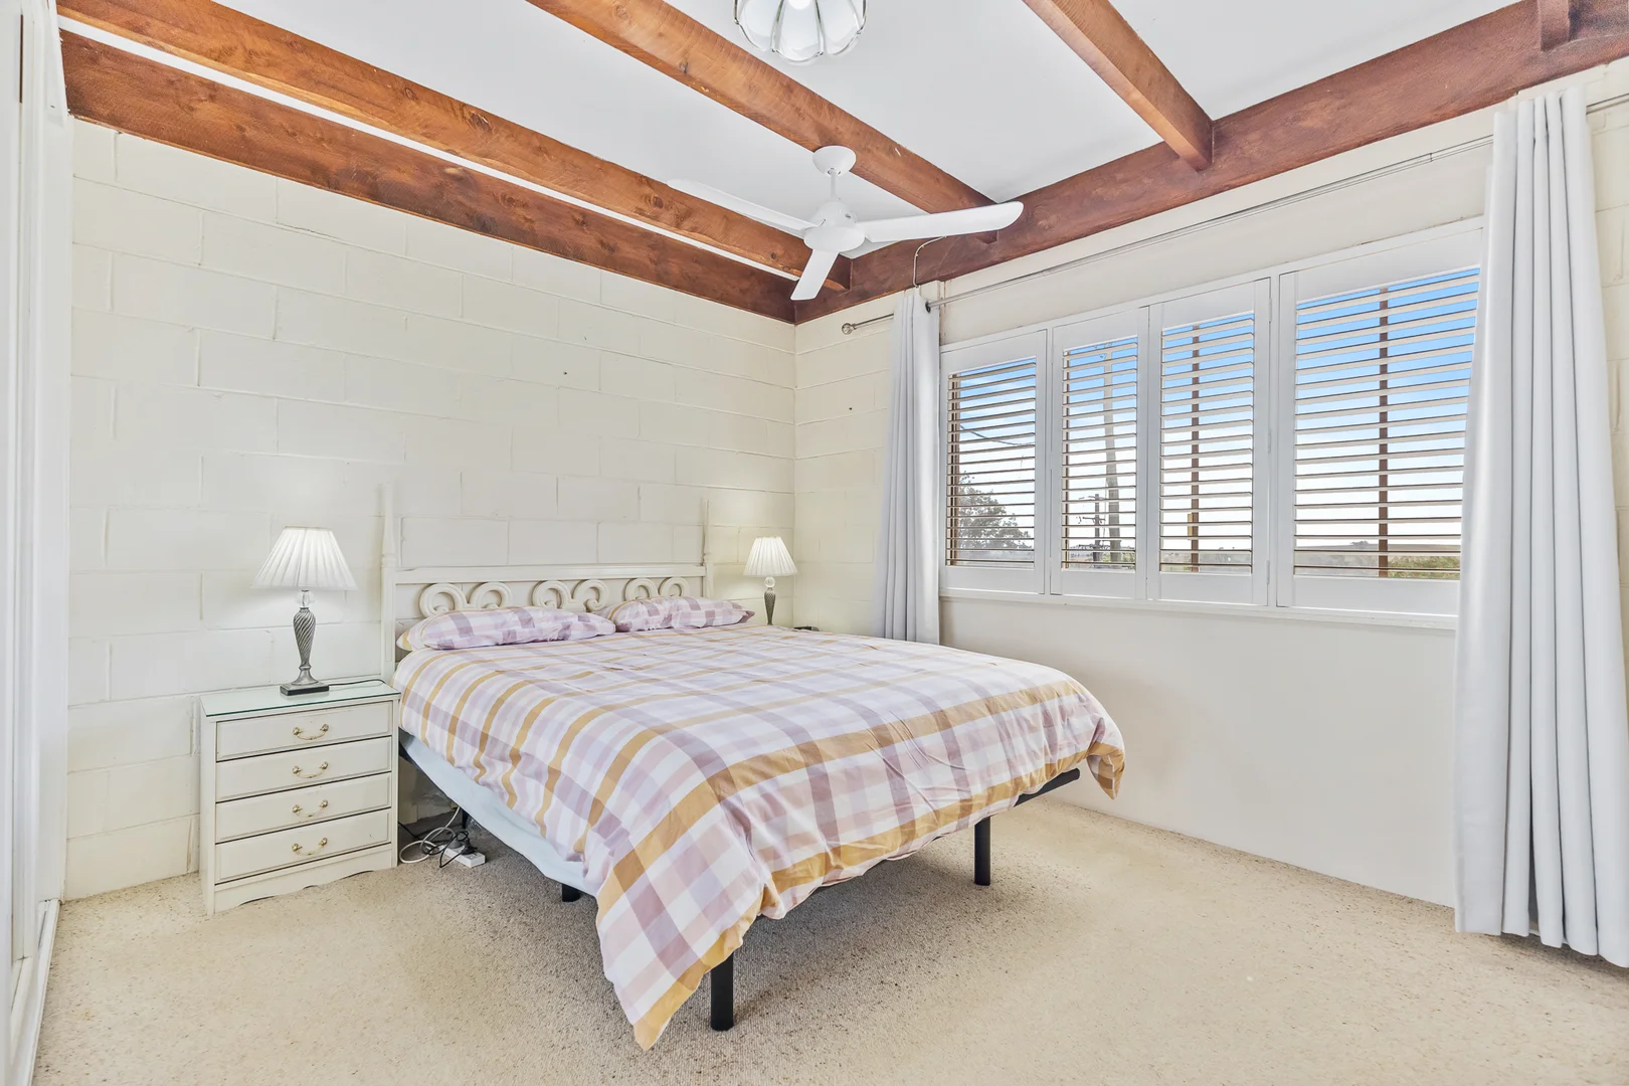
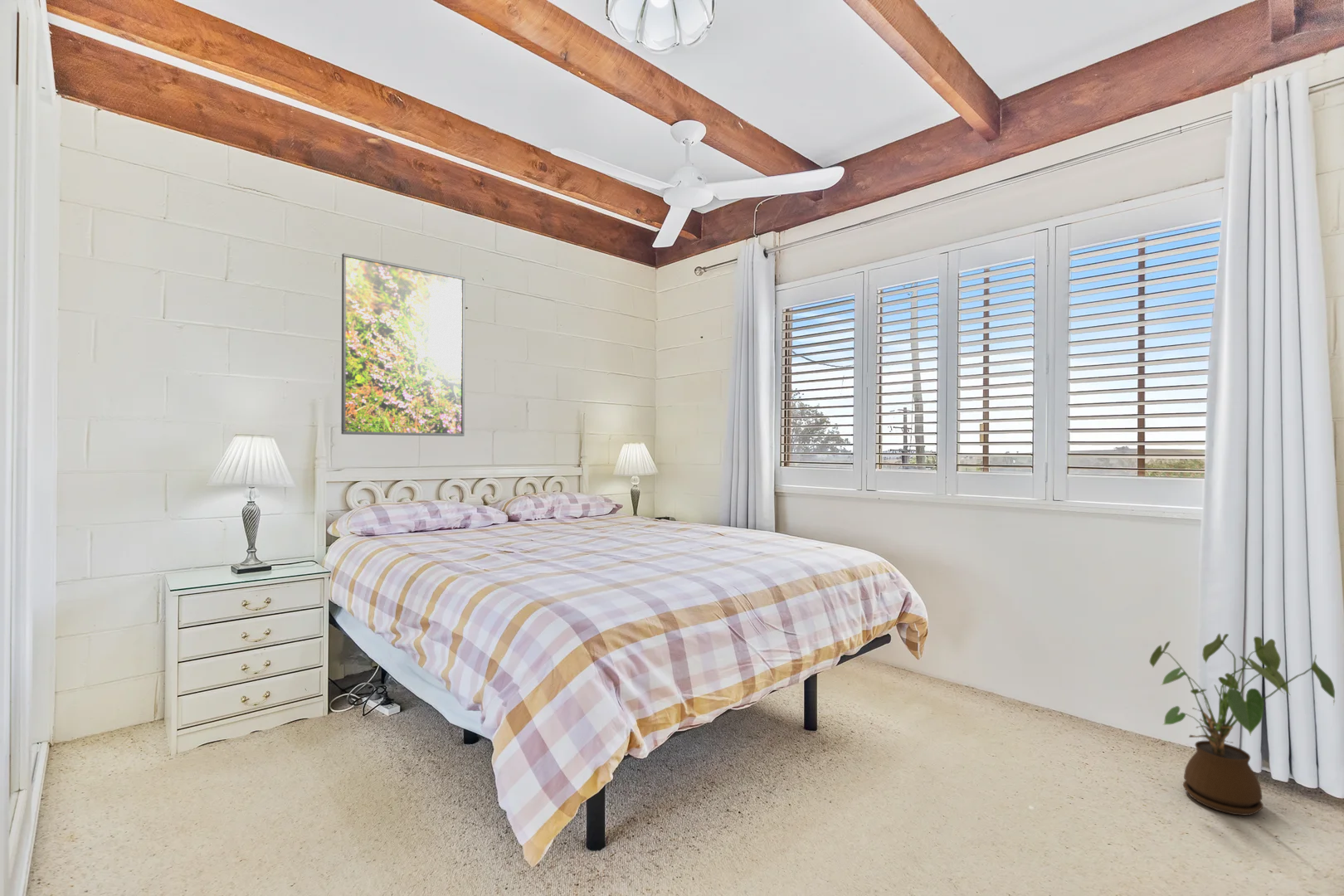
+ house plant [1149,633,1336,816]
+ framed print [340,252,465,437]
